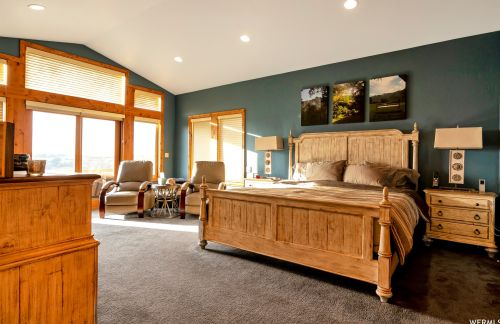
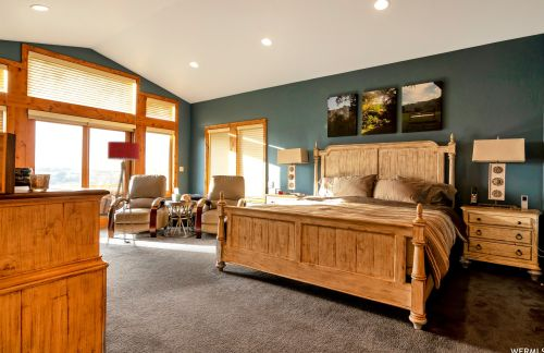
+ floor lamp [106,141,140,247]
